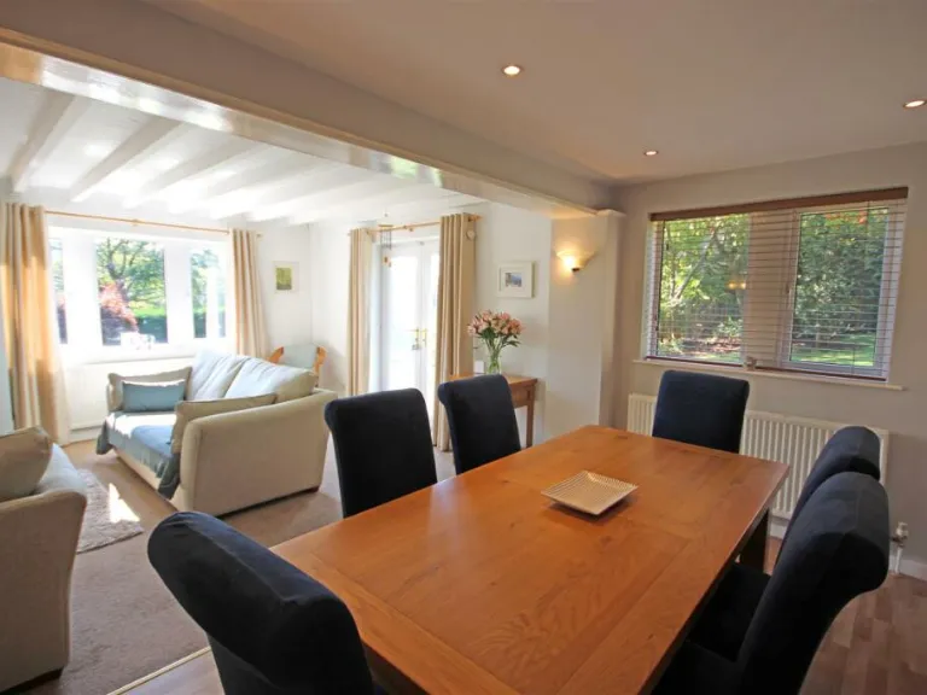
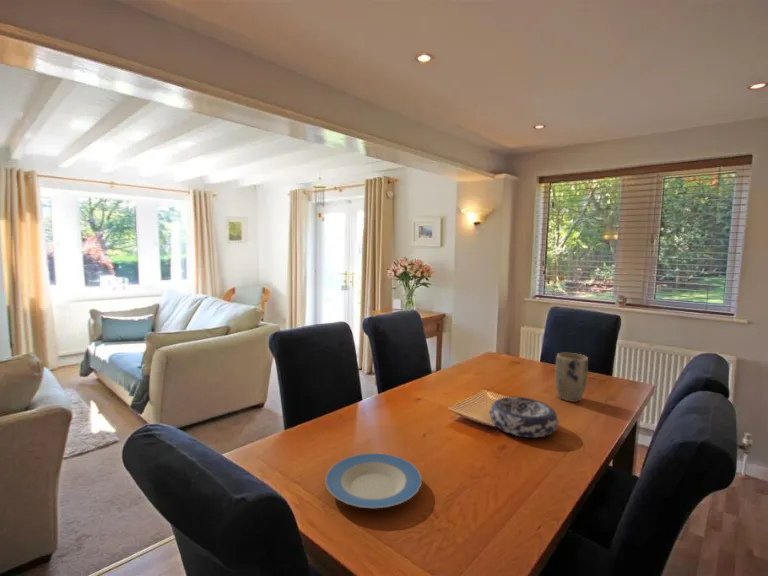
+ plate [325,452,422,509]
+ decorative bowl [489,396,559,439]
+ plant pot [554,352,589,403]
